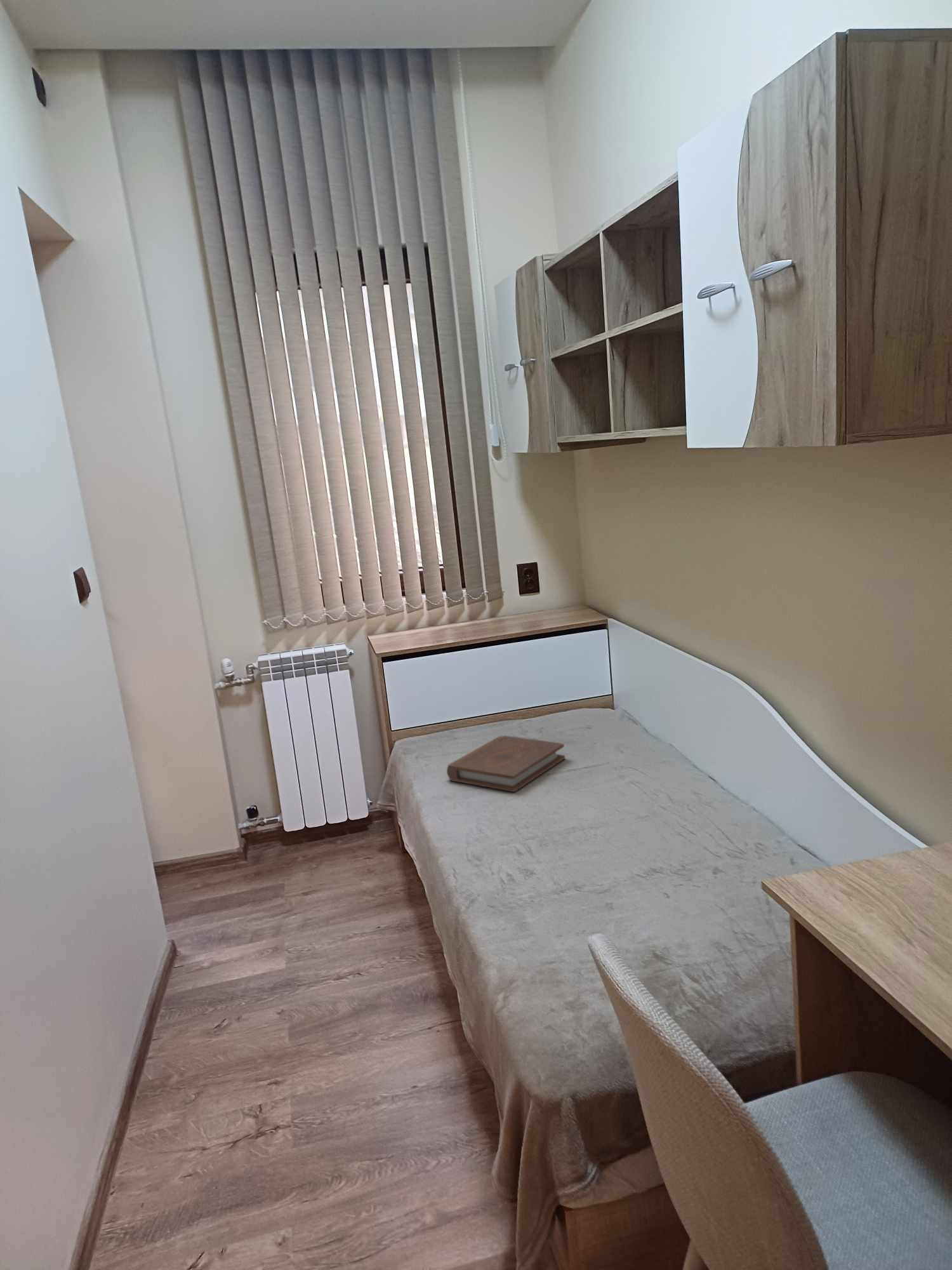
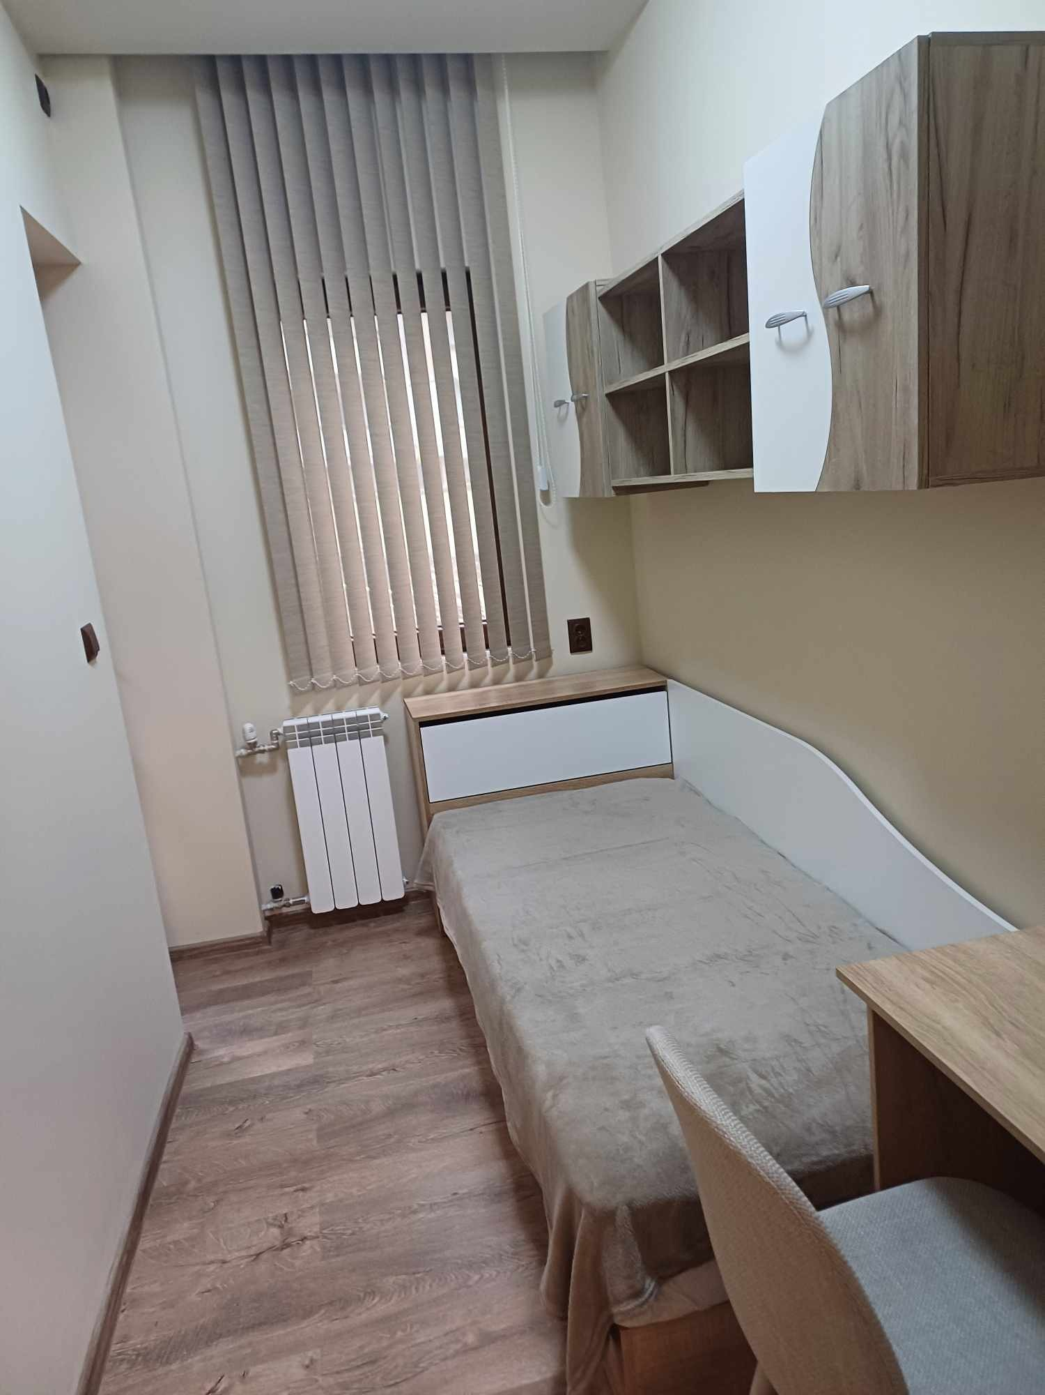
- book [446,735,565,792]
